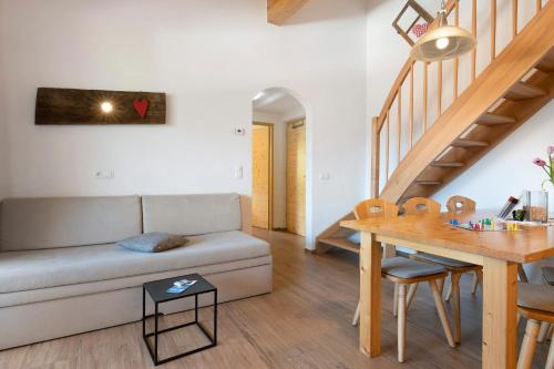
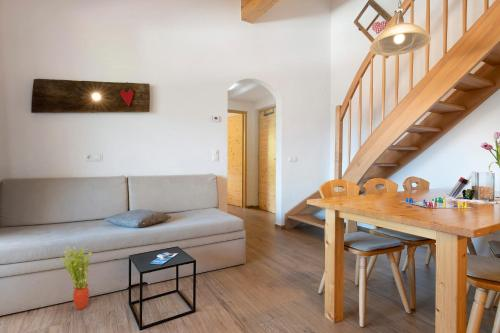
+ potted plant [60,244,93,310]
